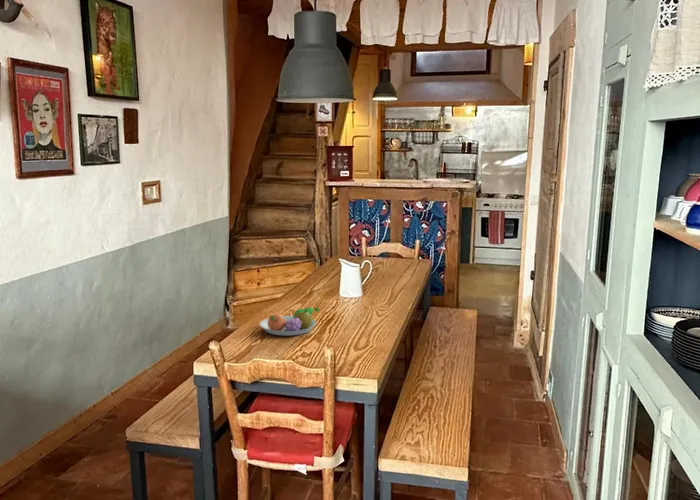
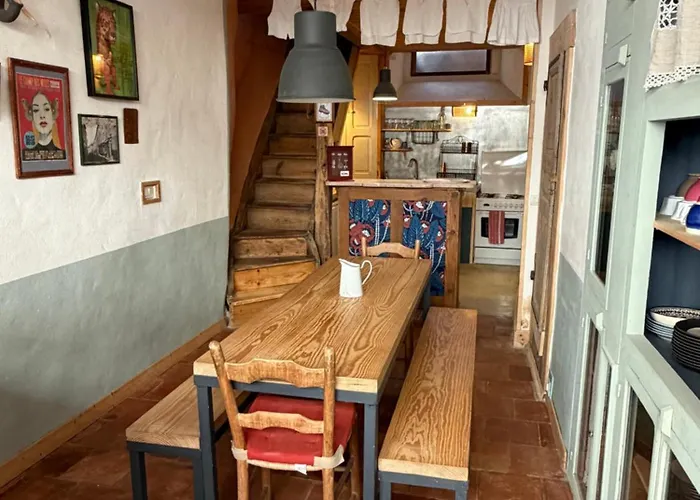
- fruit bowl [258,306,320,337]
